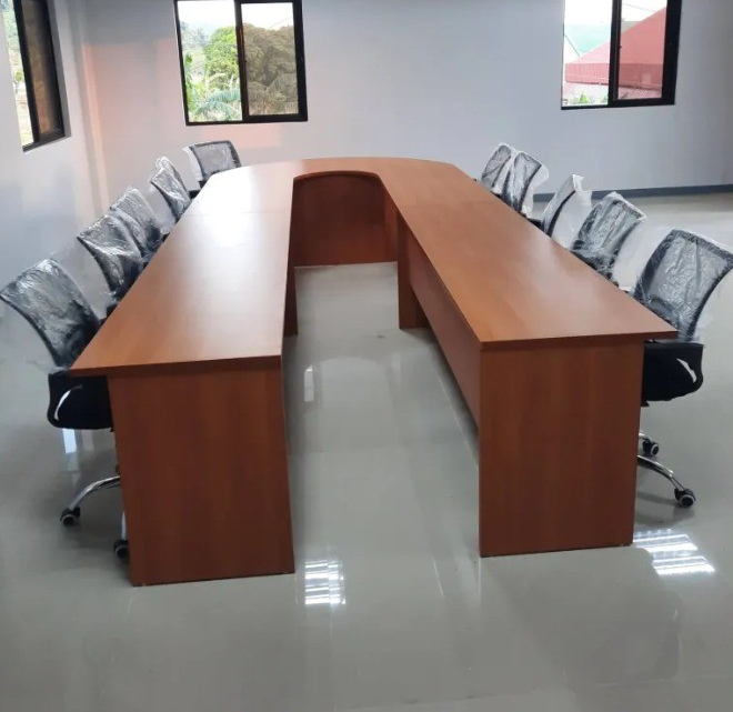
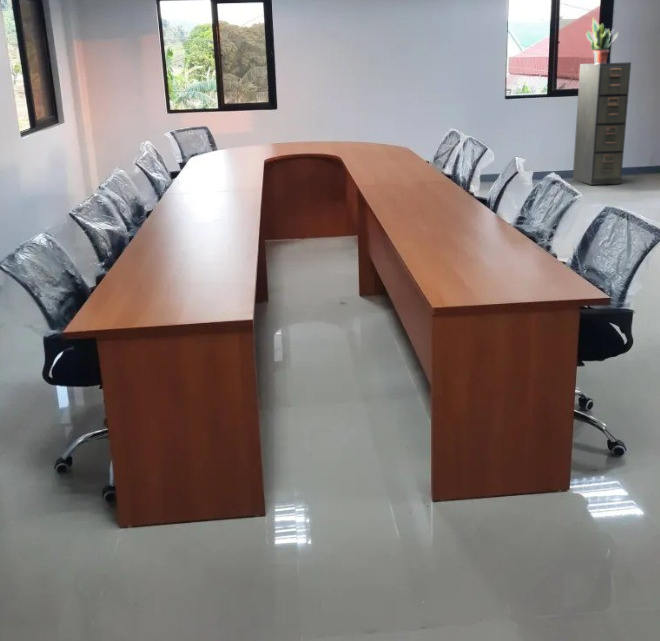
+ potted plant [586,17,619,64]
+ filing cabinet [572,61,632,186]
